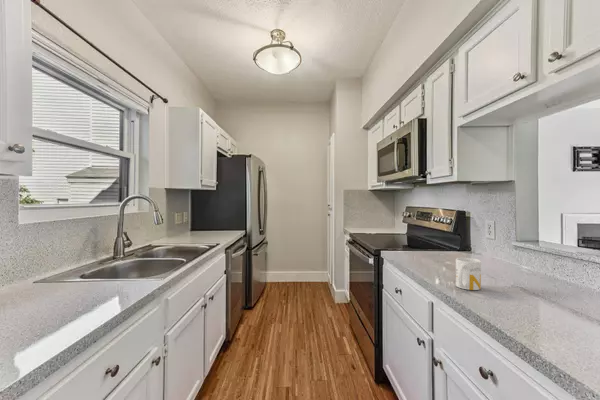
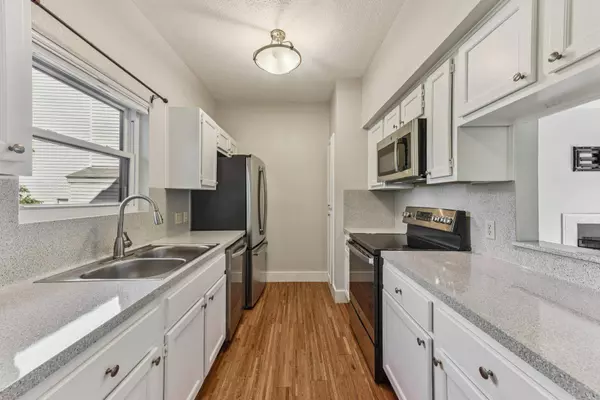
- mug [455,257,482,291]
